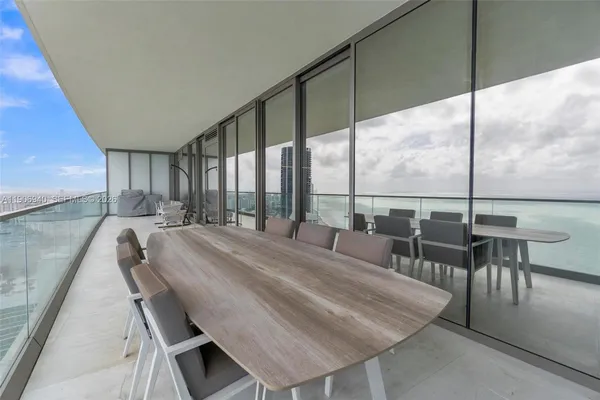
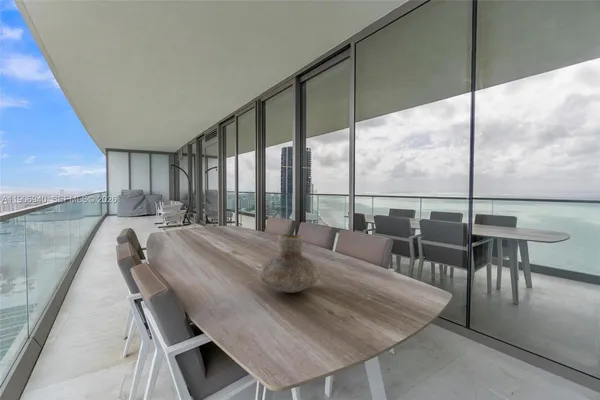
+ vase [257,234,321,294]
